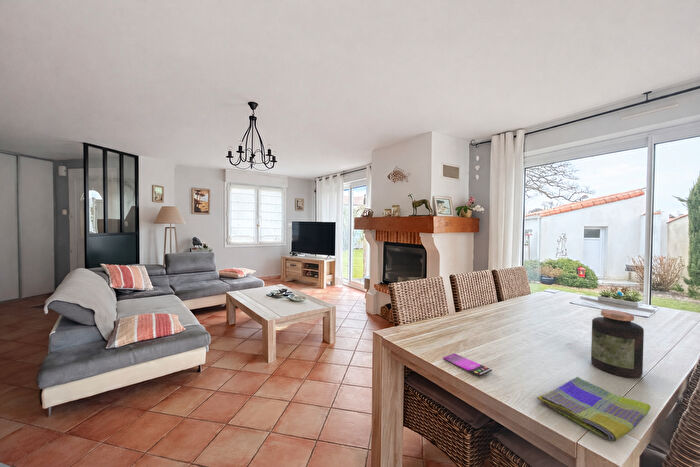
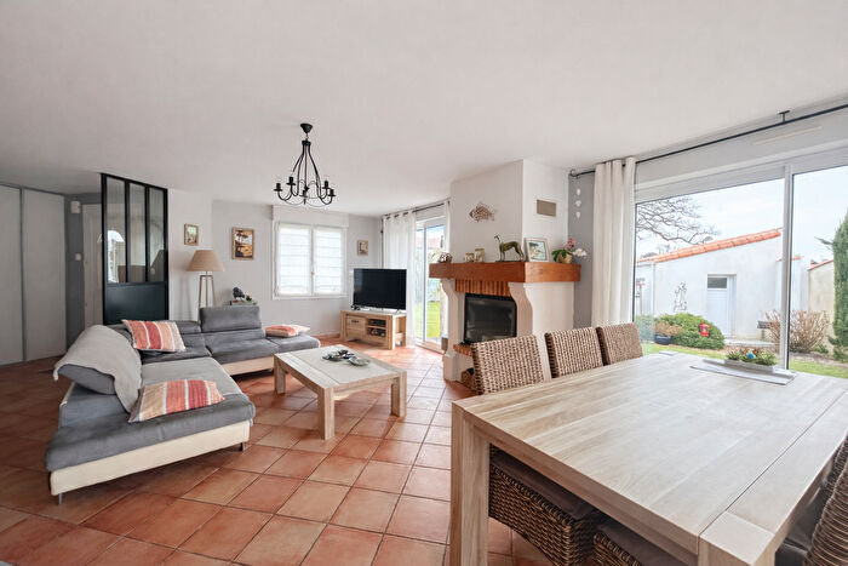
- dish towel [536,376,652,442]
- jar [590,309,645,379]
- smartphone [442,352,493,377]
